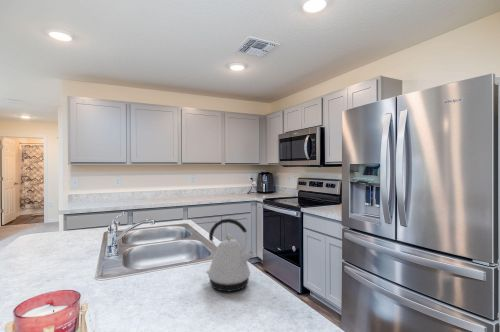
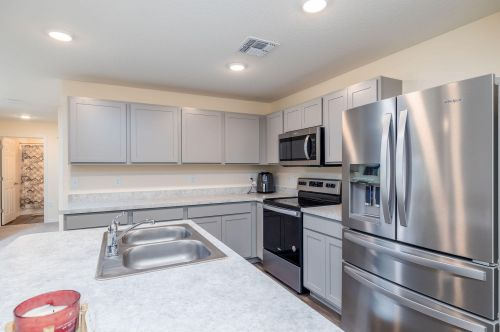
- kettle [205,218,256,293]
